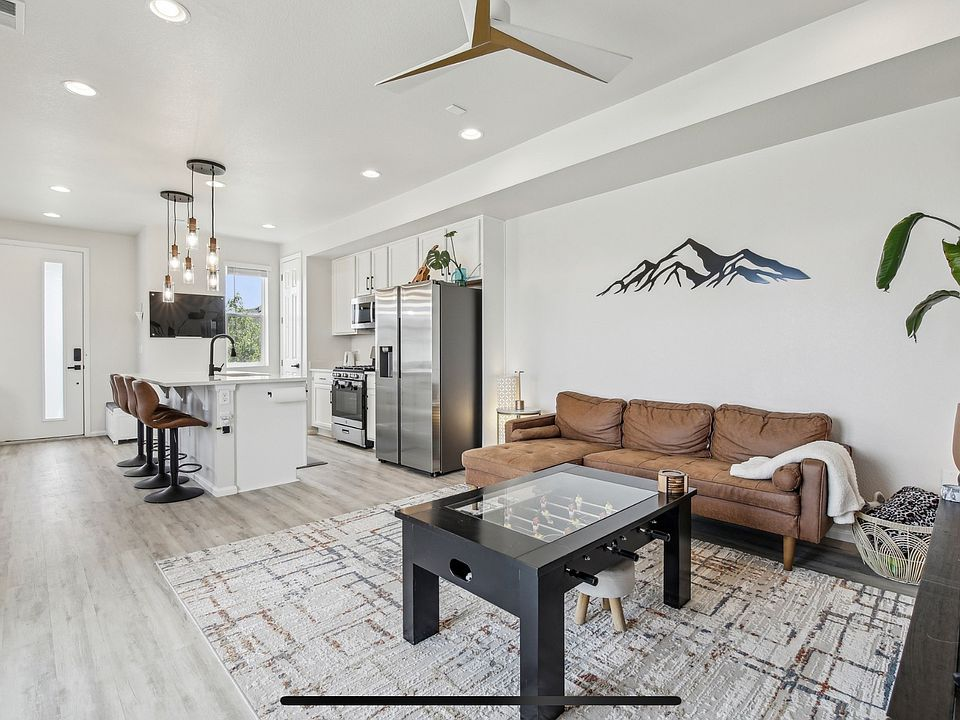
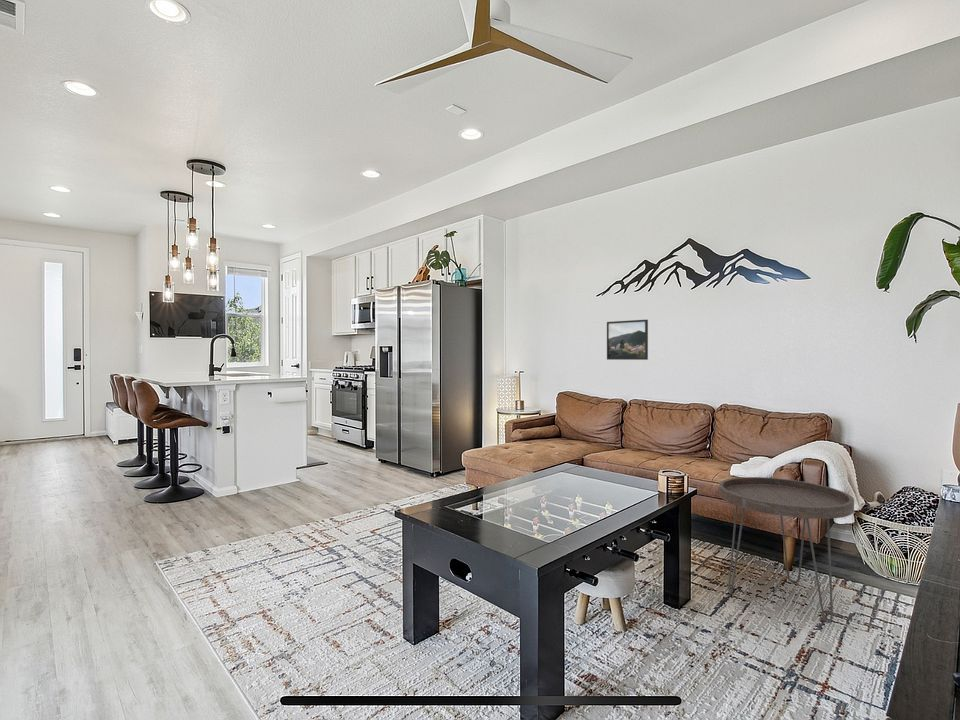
+ side table [718,476,855,623]
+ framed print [606,319,649,361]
